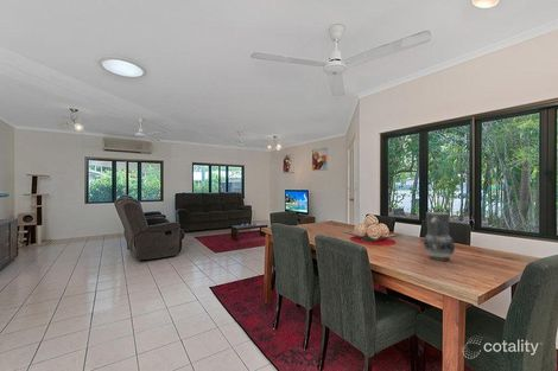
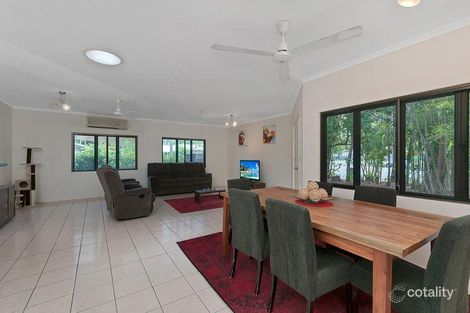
- vase [423,211,456,262]
